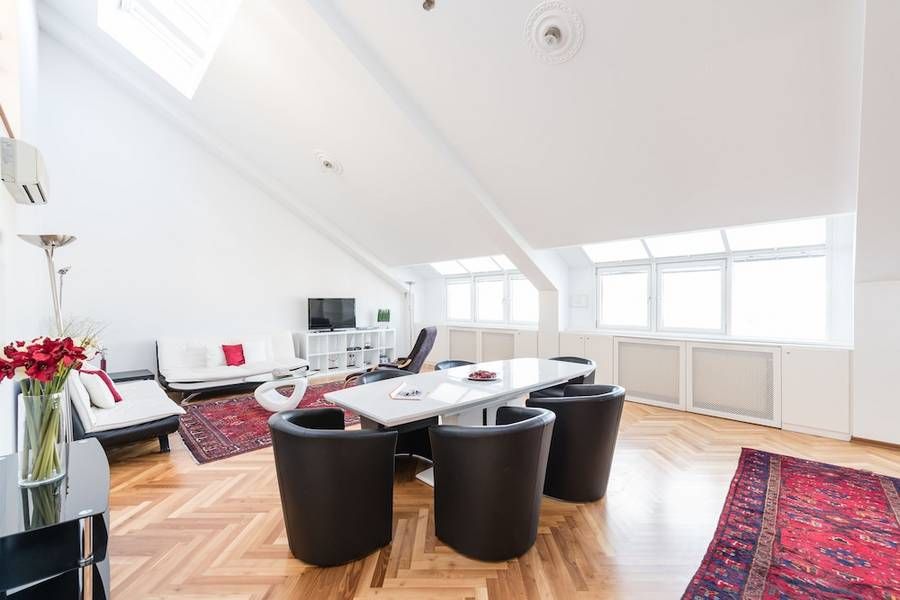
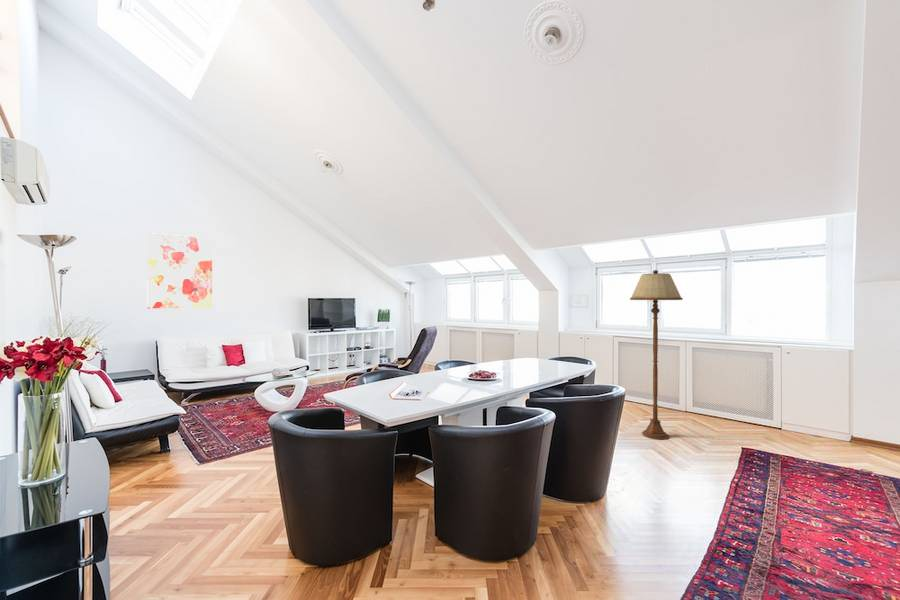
+ floor lamp [629,269,684,441]
+ wall art [146,232,213,309]
